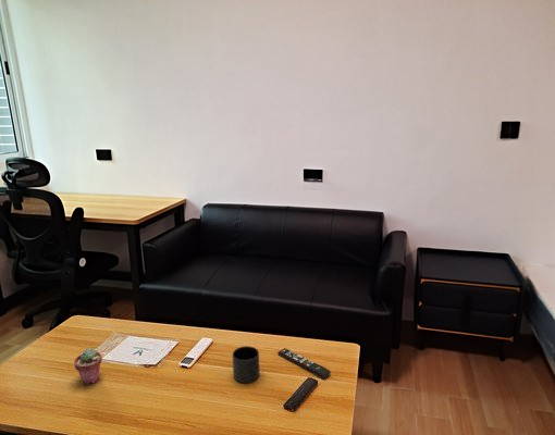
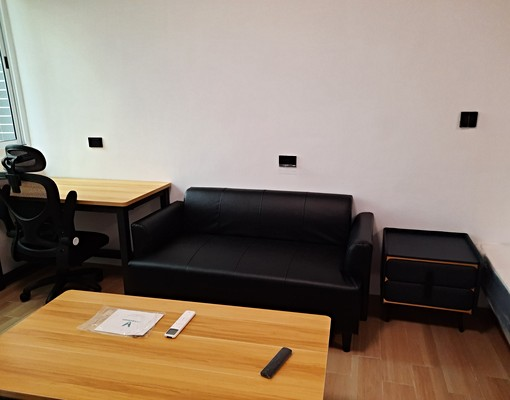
- potted succulent [73,348,103,385]
- remote control [276,347,332,381]
- mug [232,345,261,384]
